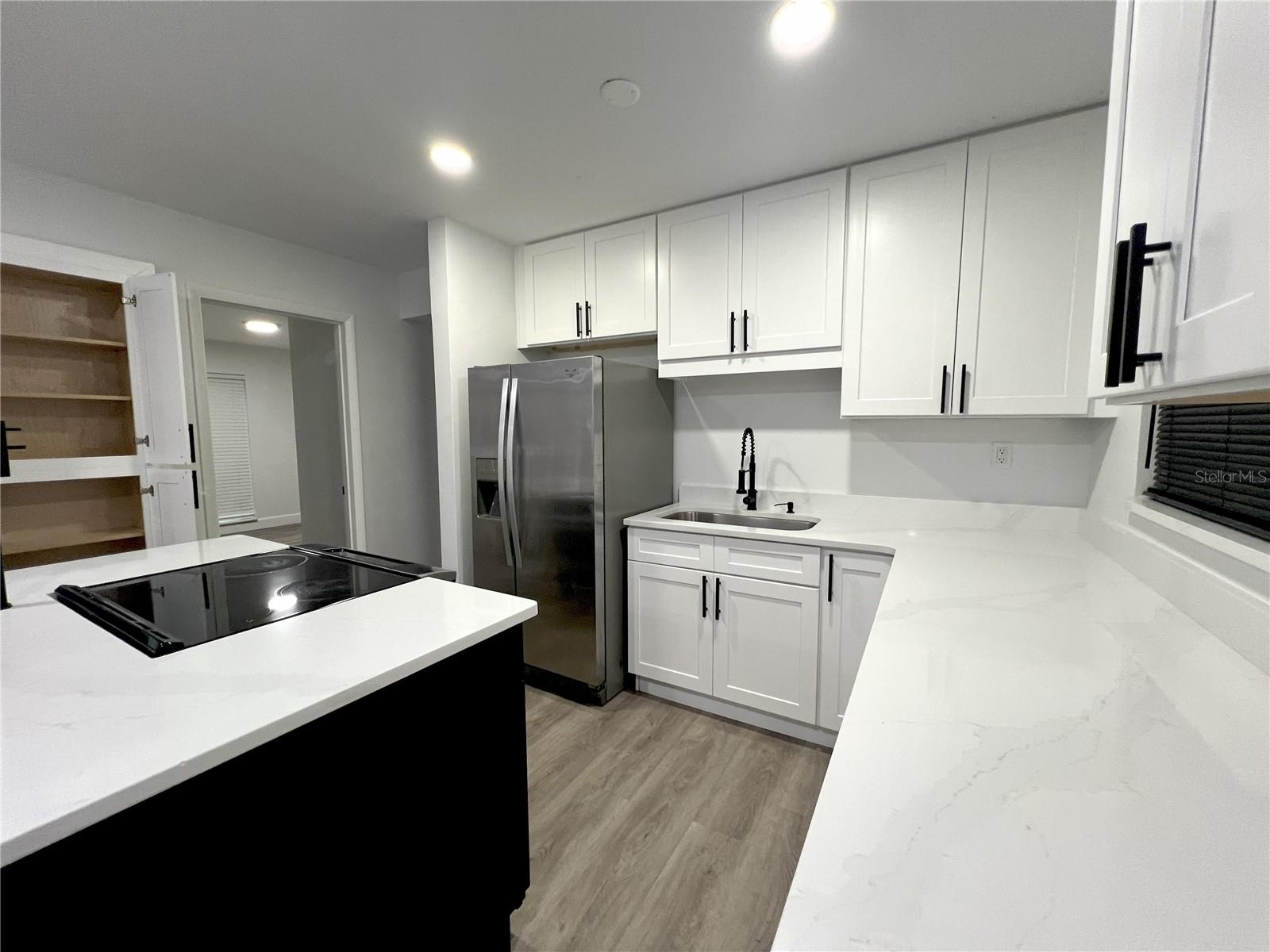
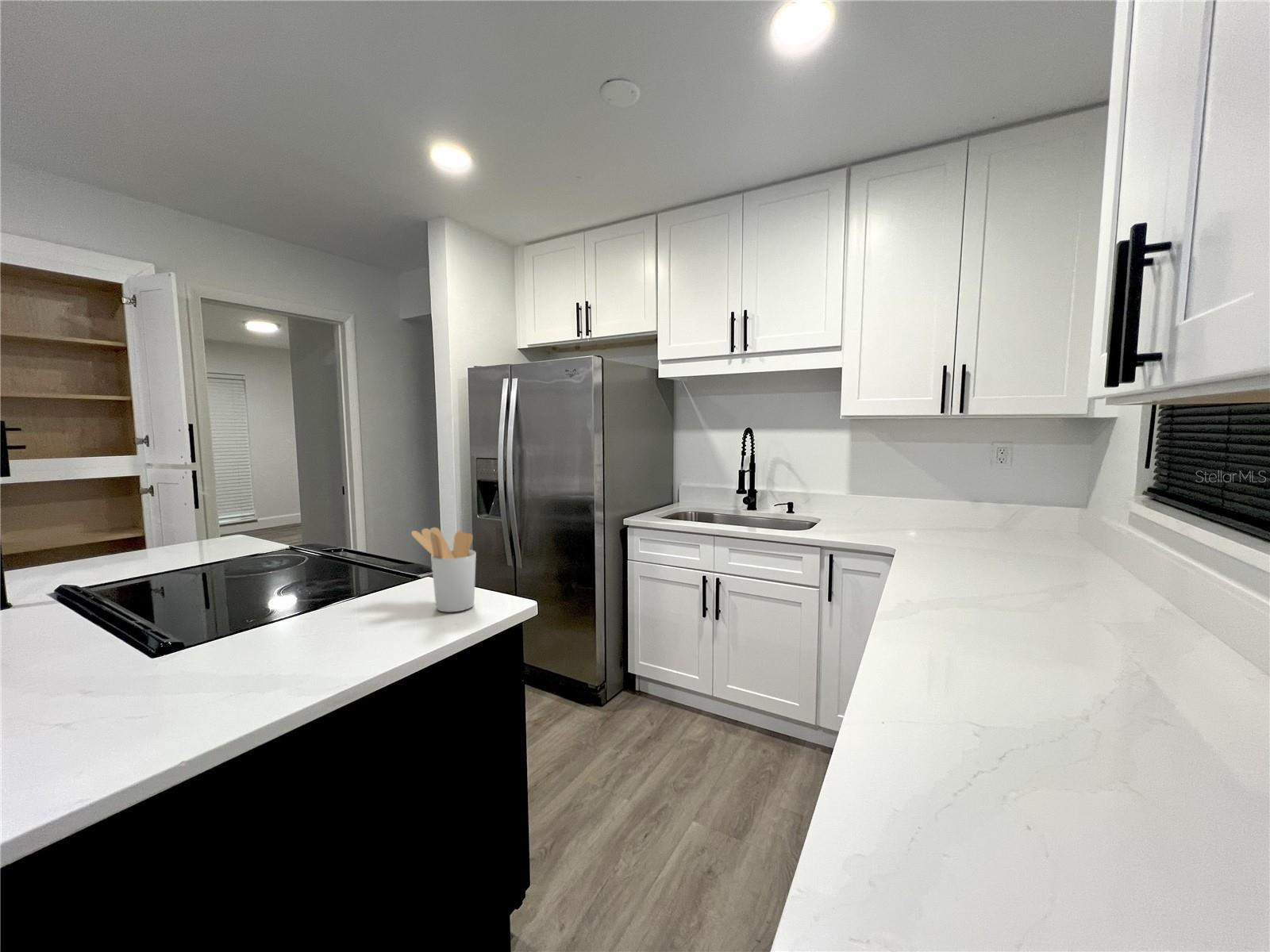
+ utensil holder [410,527,477,612]
